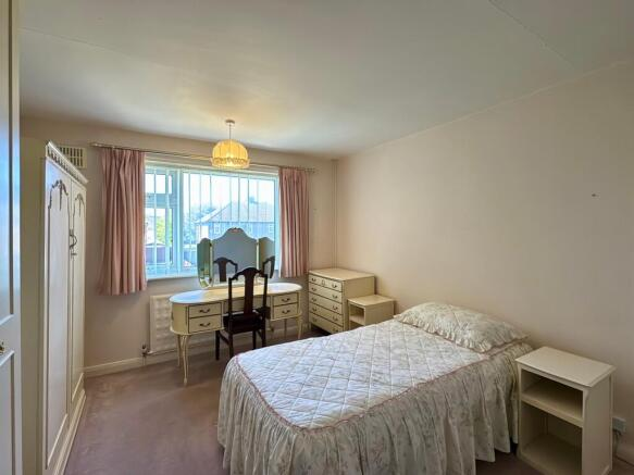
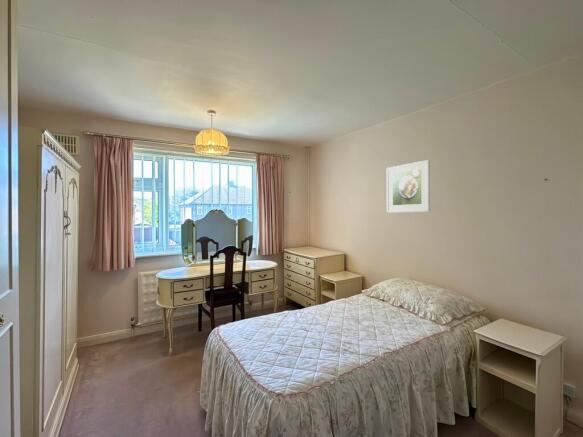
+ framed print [386,159,431,214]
